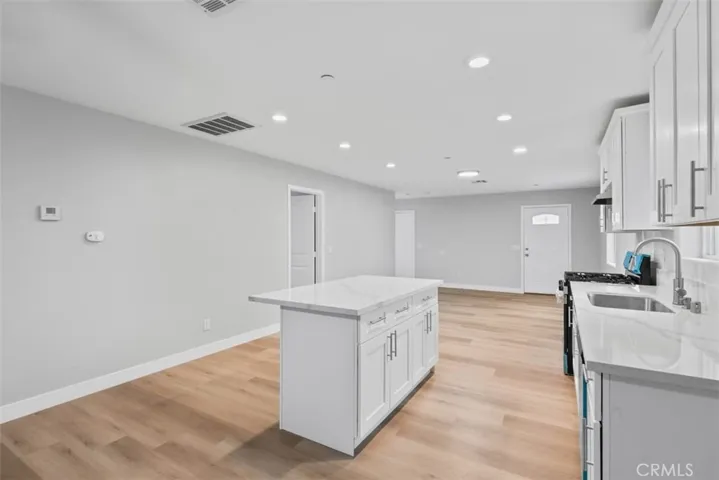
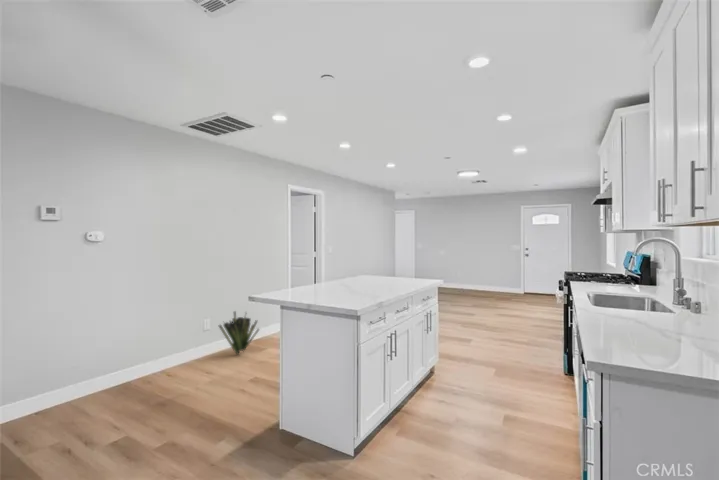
+ decorative plant [218,310,261,356]
